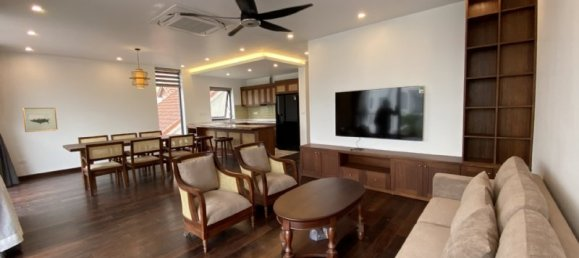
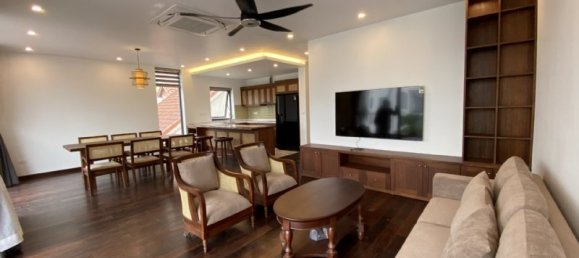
- wall art [22,107,59,133]
